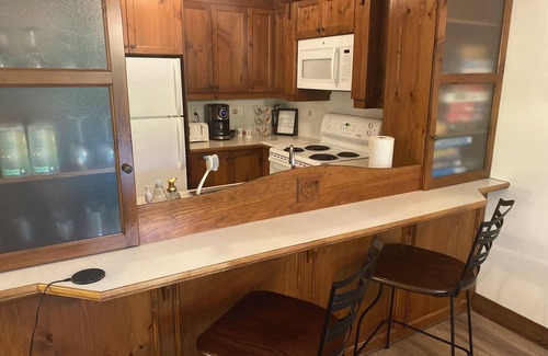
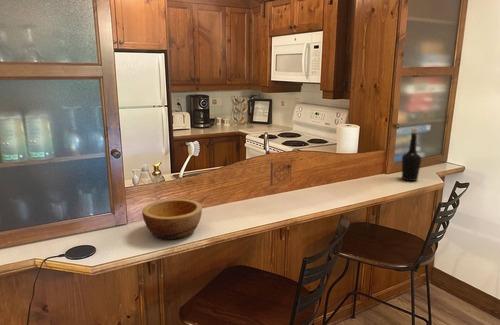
+ bottle [401,127,422,182]
+ bowl [141,198,203,240]
